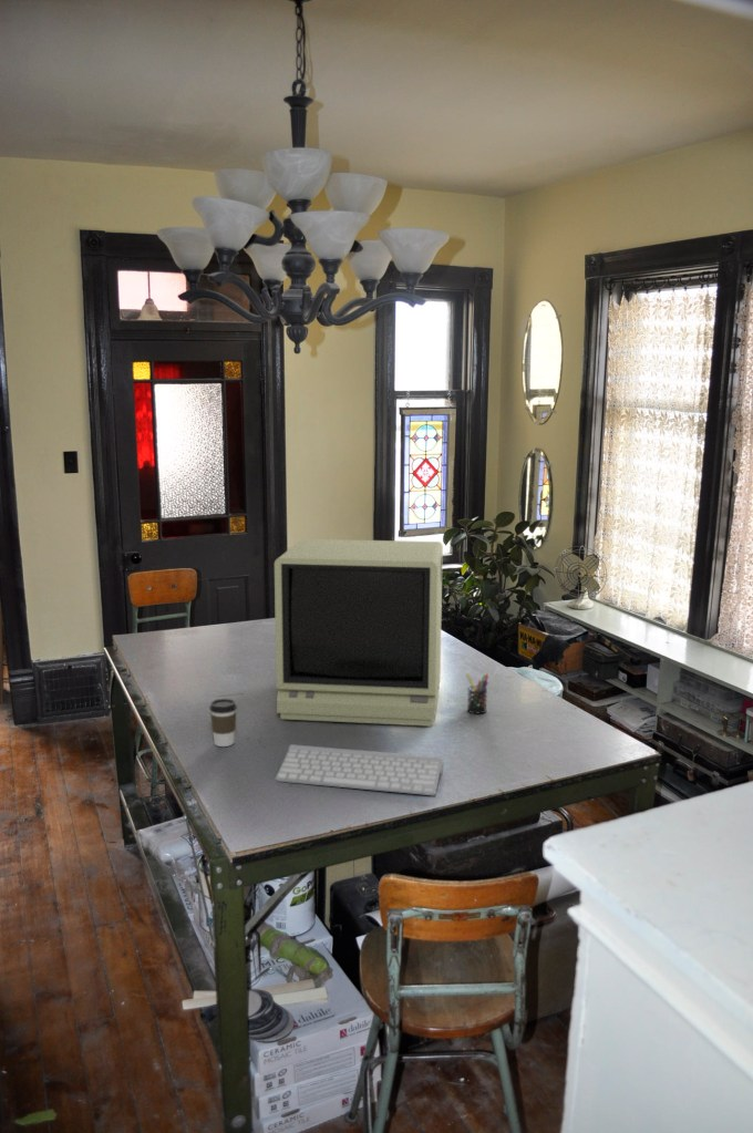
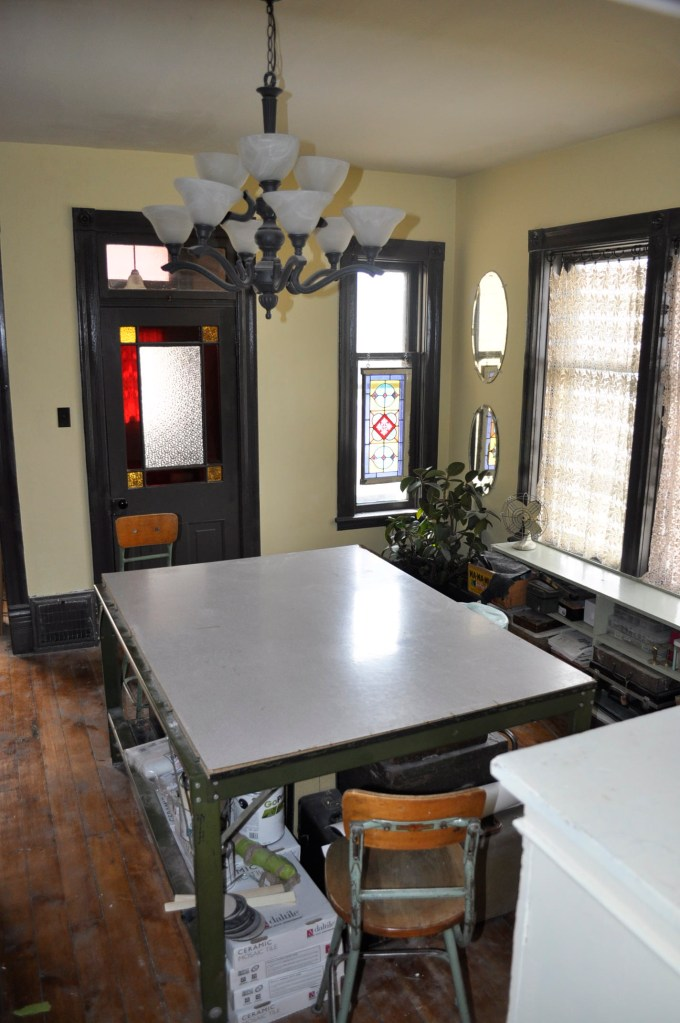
- pen holder [465,672,489,714]
- coffee cup [208,698,238,748]
- keyboard [274,743,444,796]
- monitor [274,538,444,727]
